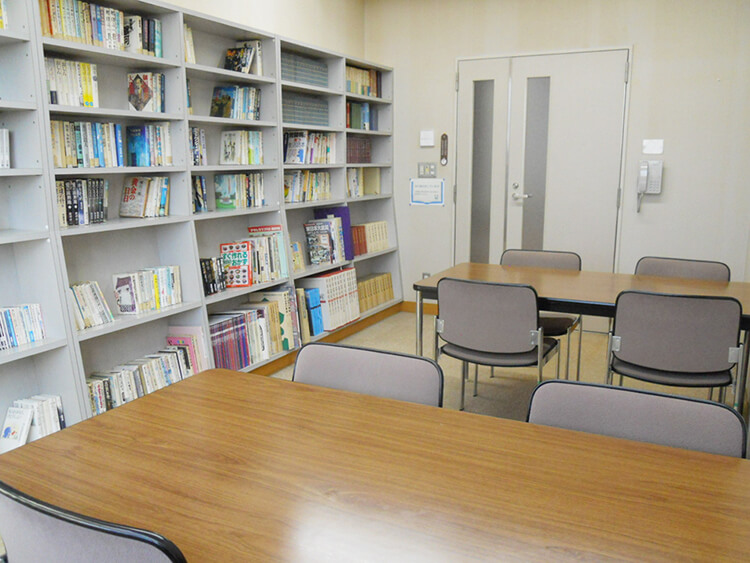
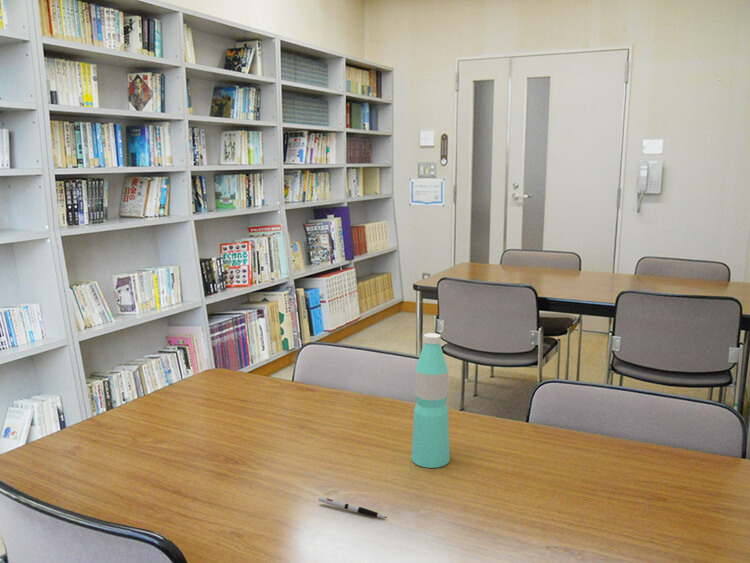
+ pen [318,496,388,519]
+ water bottle [411,332,451,469]
